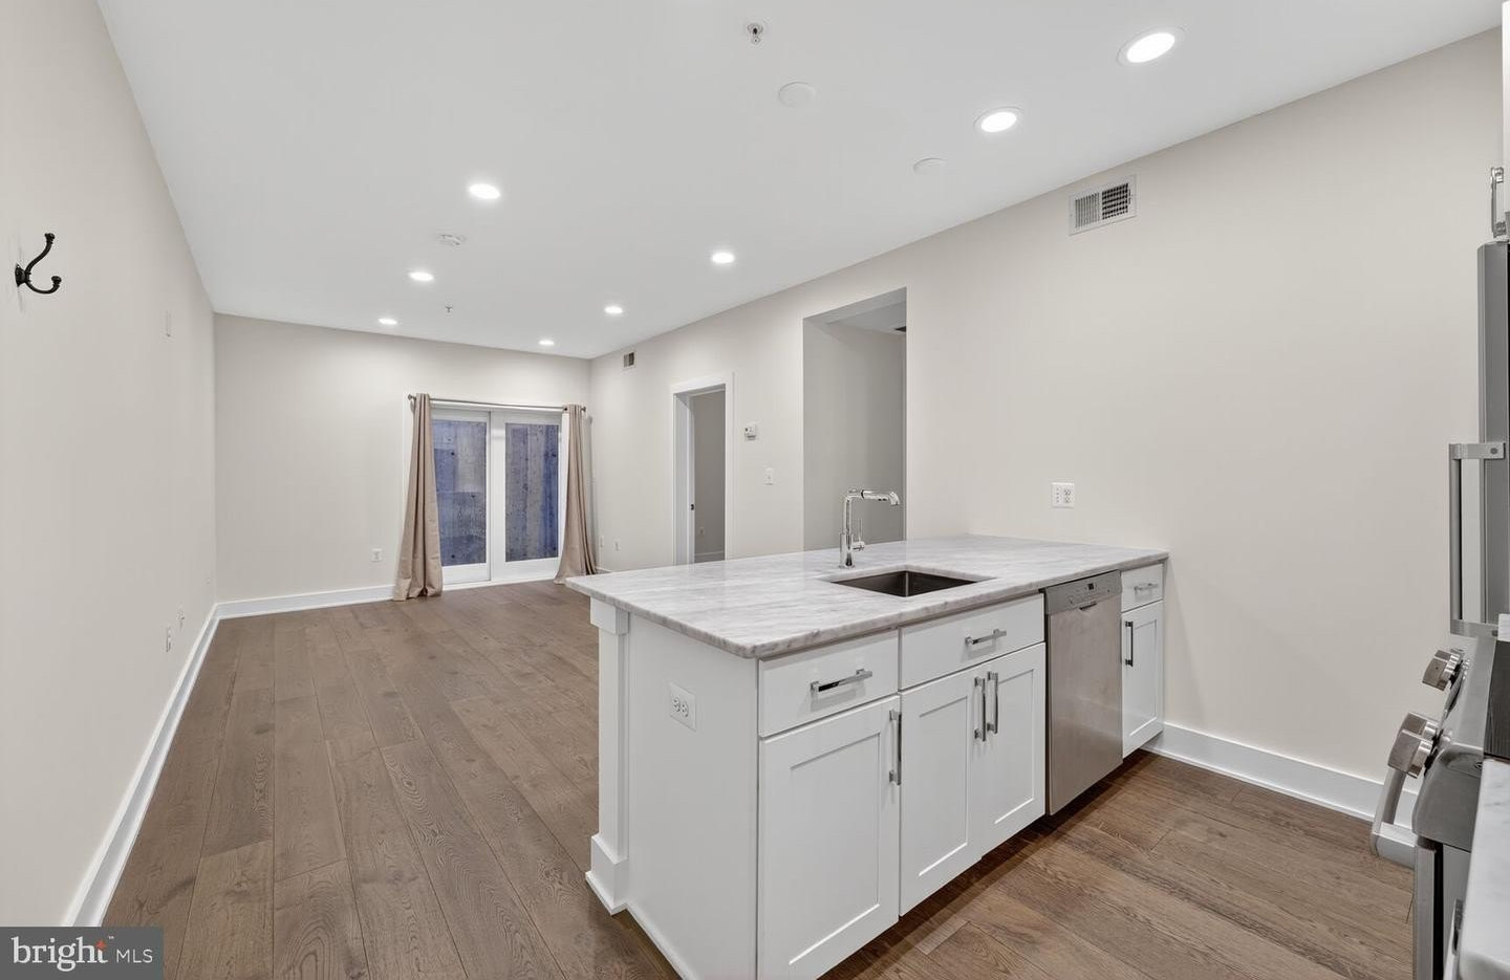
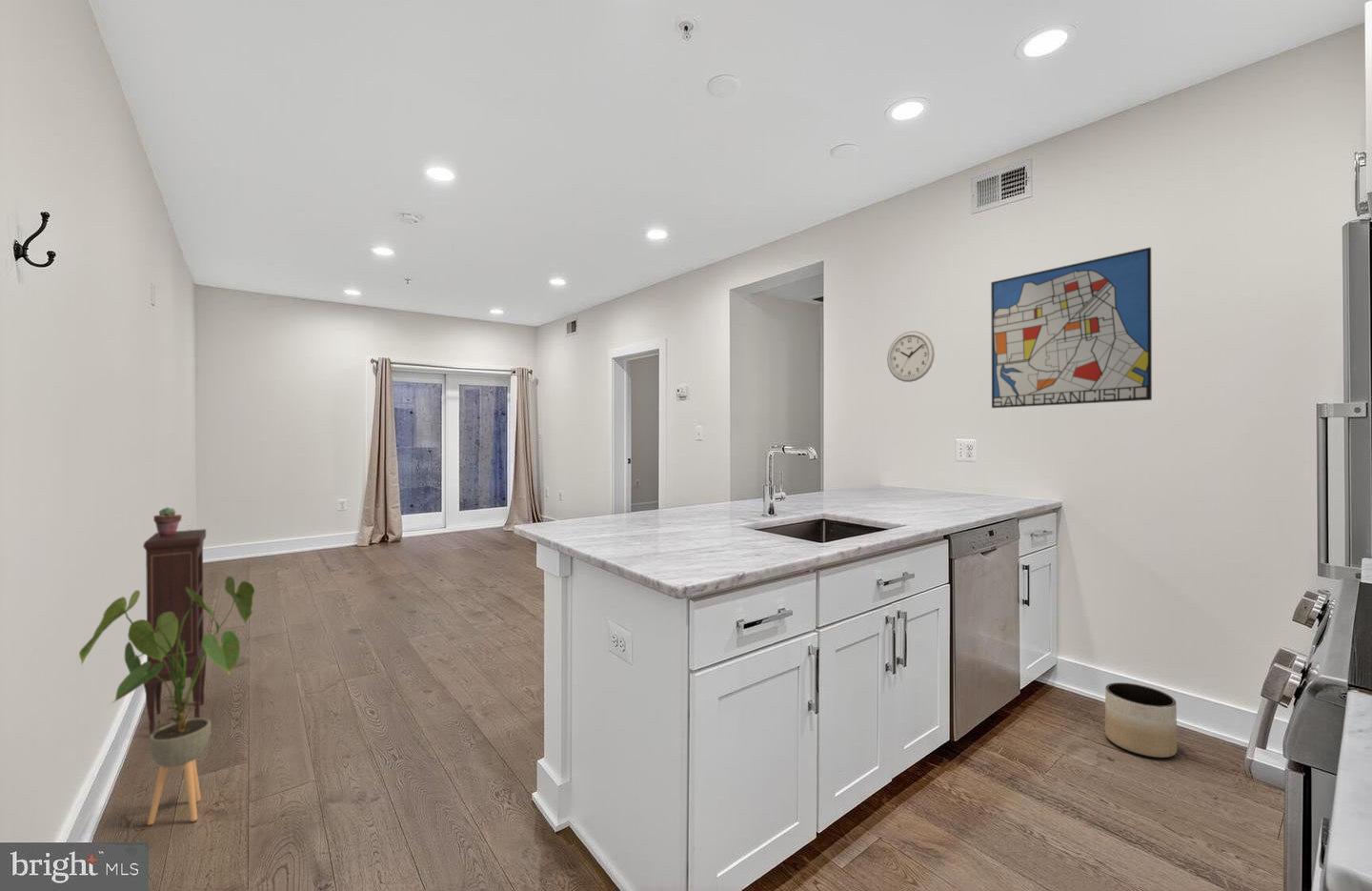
+ wall clock [886,330,936,383]
+ house plant [78,576,255,825]
+ potted succulent [152,506,183,536]
+ planter [1104,681,1178,759]
+ cabinet [142,528,208,737]
+ wall art [990,246,1153,409]
